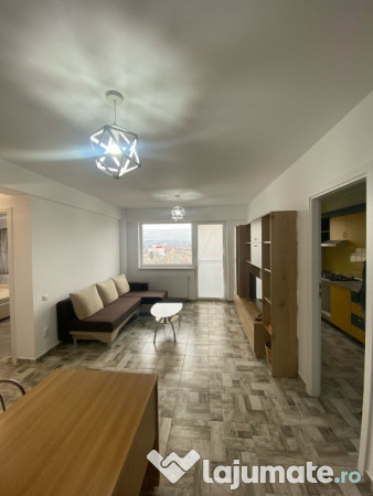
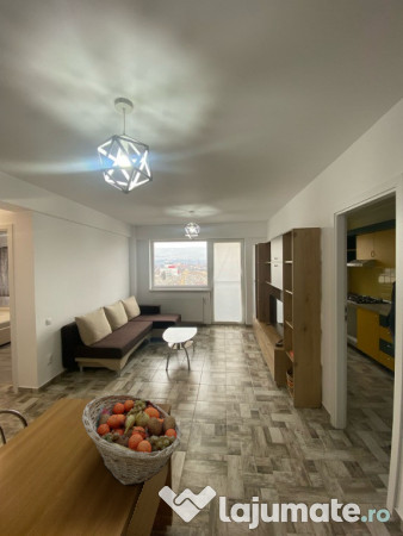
+ fruit basket [81,393,184,486]
